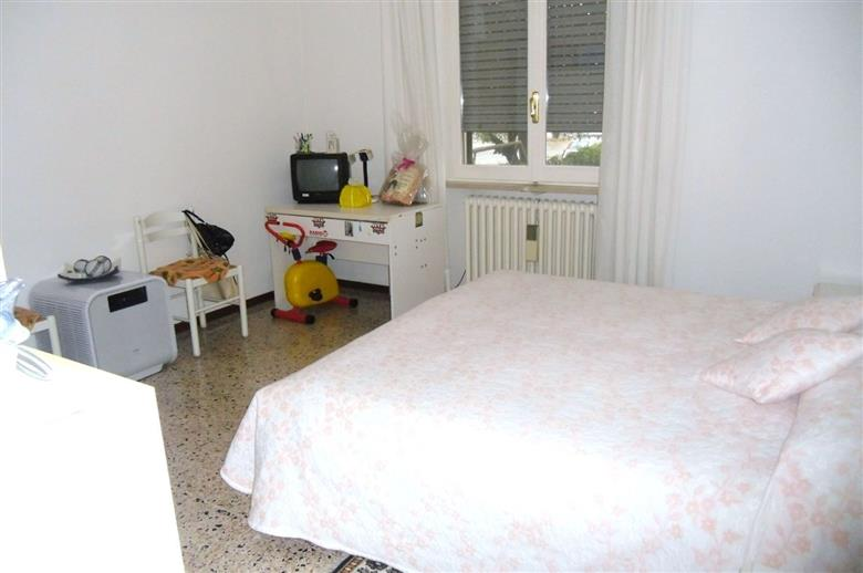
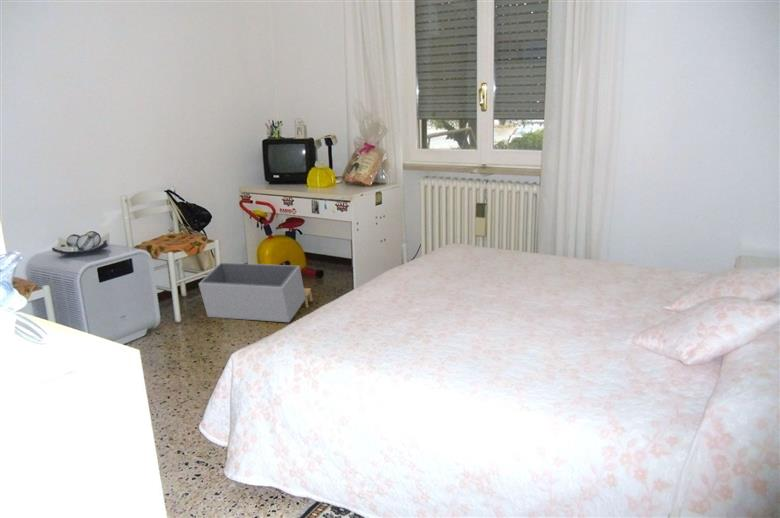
+ storage bin [198,262,314,323]
